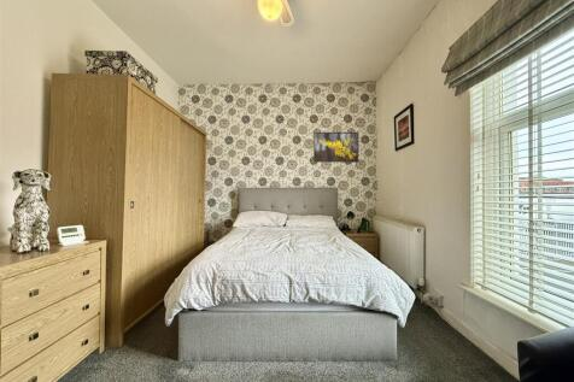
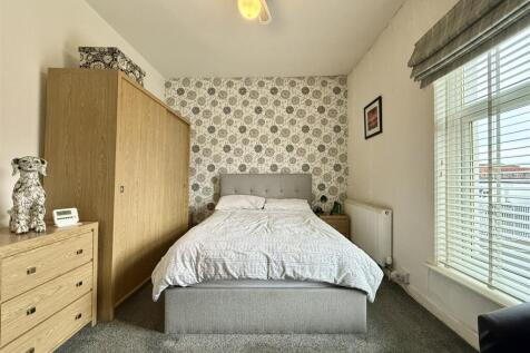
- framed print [312,131,359,164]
